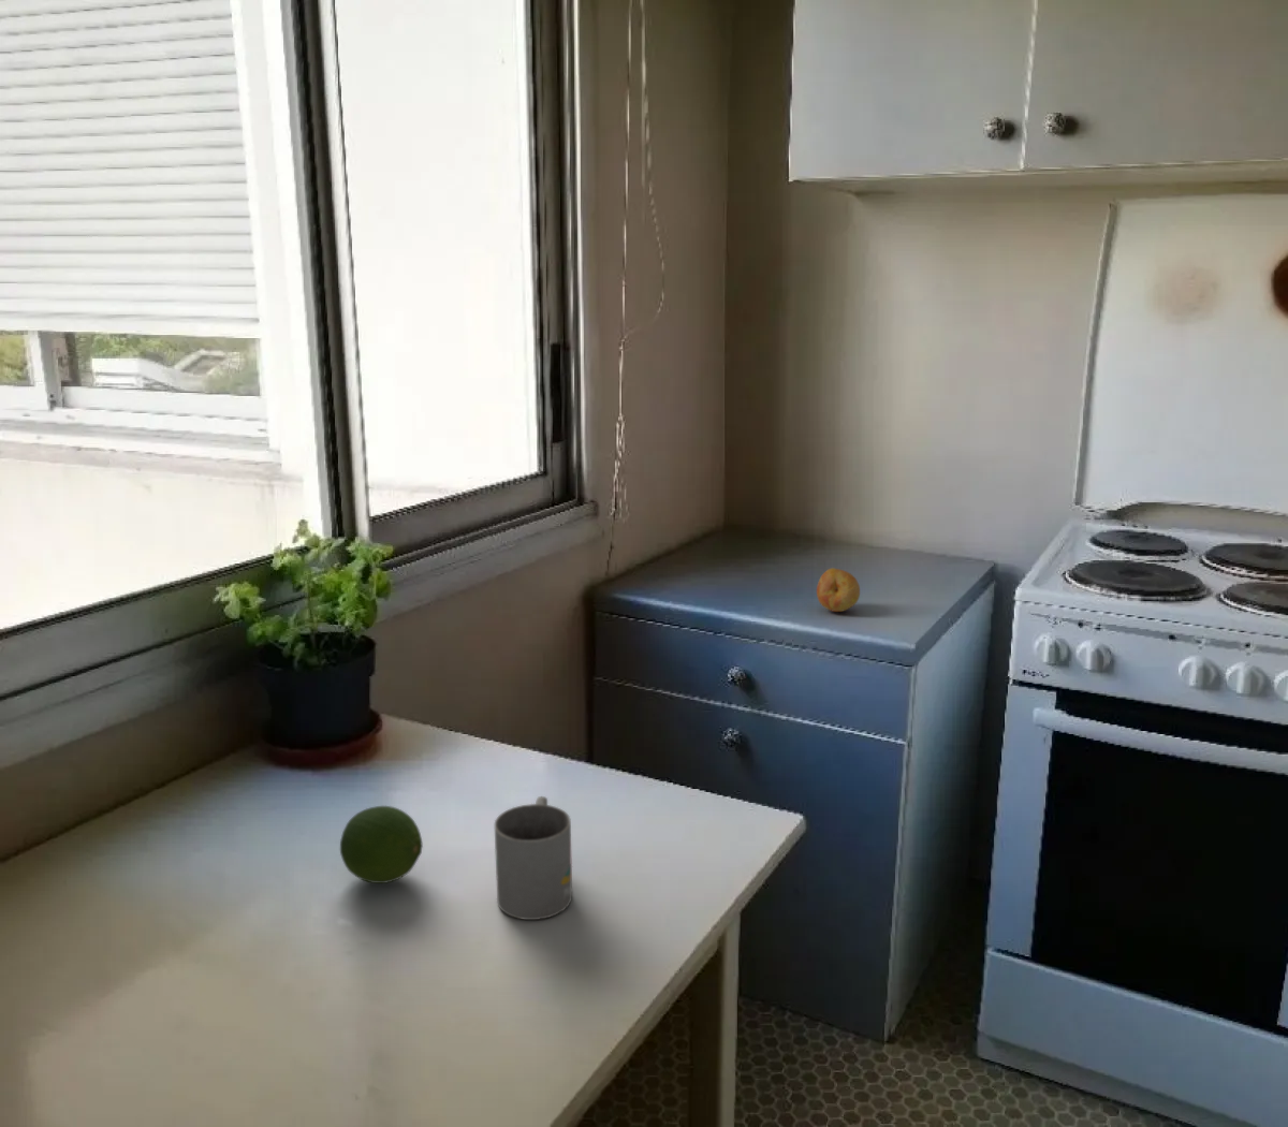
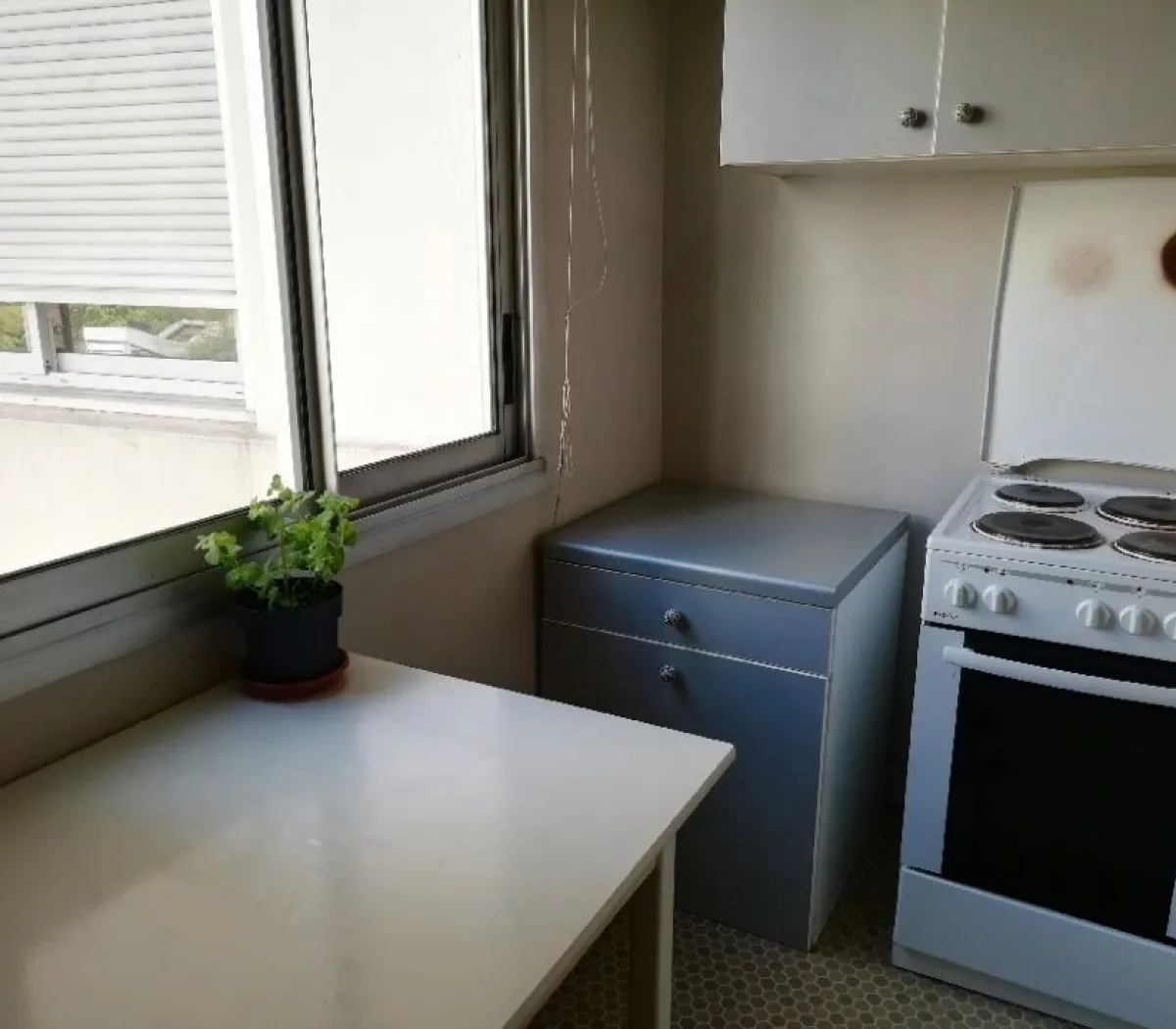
- fruit [816,566,861,613]
- mug [494,795,573,921]
- fruit [340,805,424,885]
